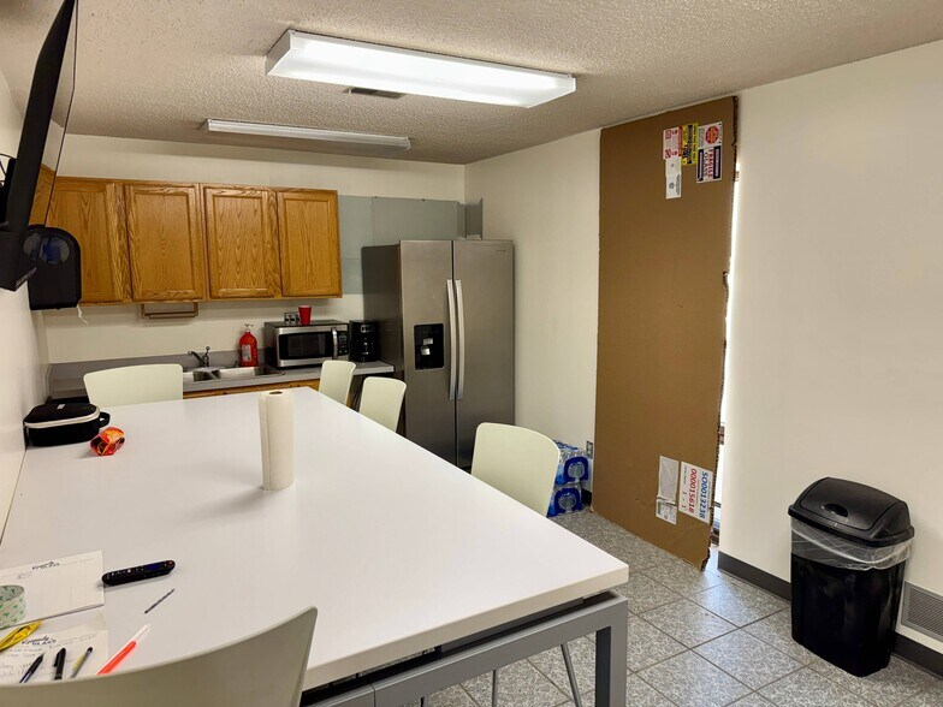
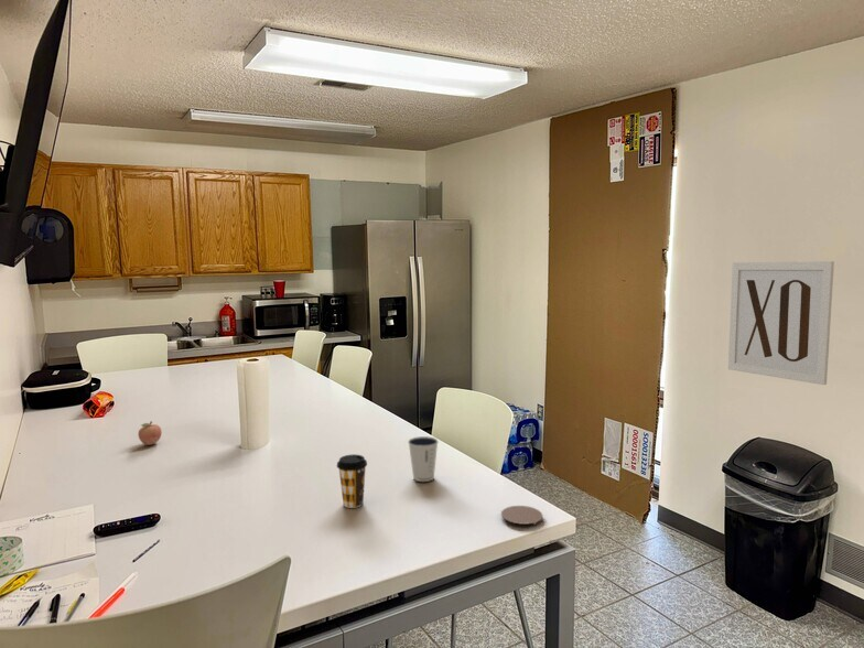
+ wall art [727,260,835,386]
+ coaster [500,505,543,526]
+ dixie cup [407,435,440,483]
+ fruit [138,420,163,446]
+ coffee cup [336,453,368,509]
